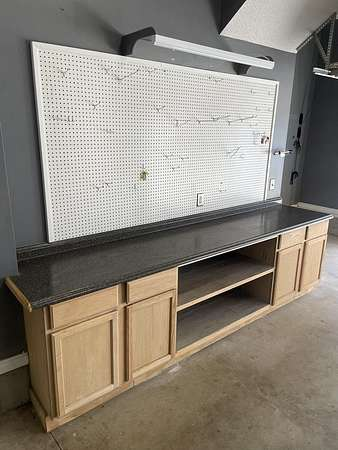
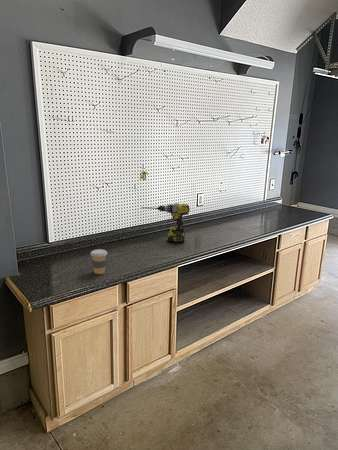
+ power drill [141,202,191,243]
+ coffee cup [90,248,108,275]
